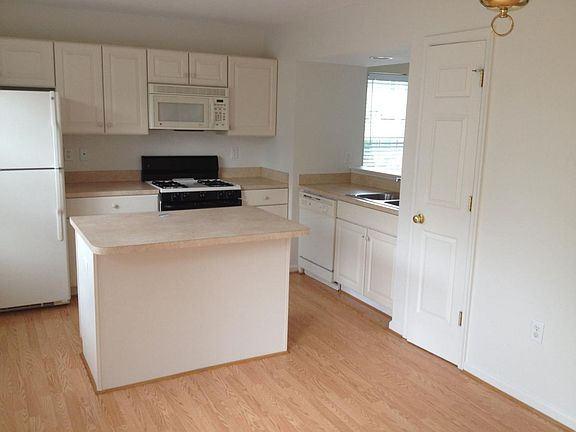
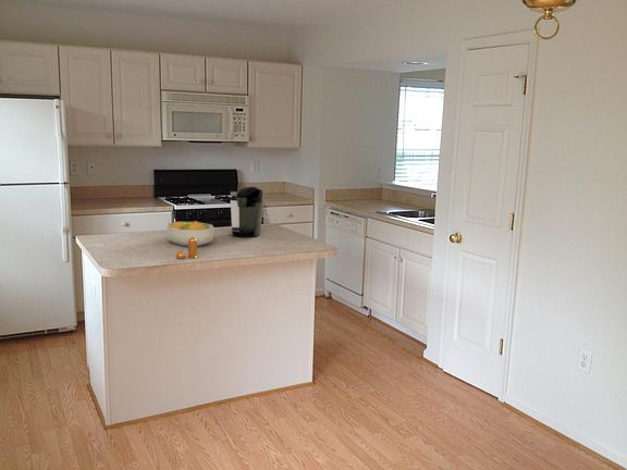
+ coffee maker [230,185,265,238]
+ pepper shaker [175,237,198,260]
+ fruit bowl [165,220,216,247]
